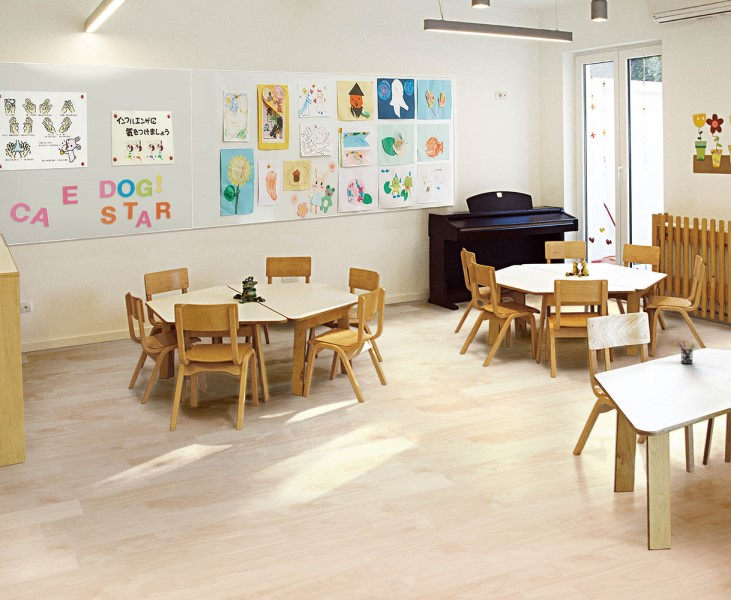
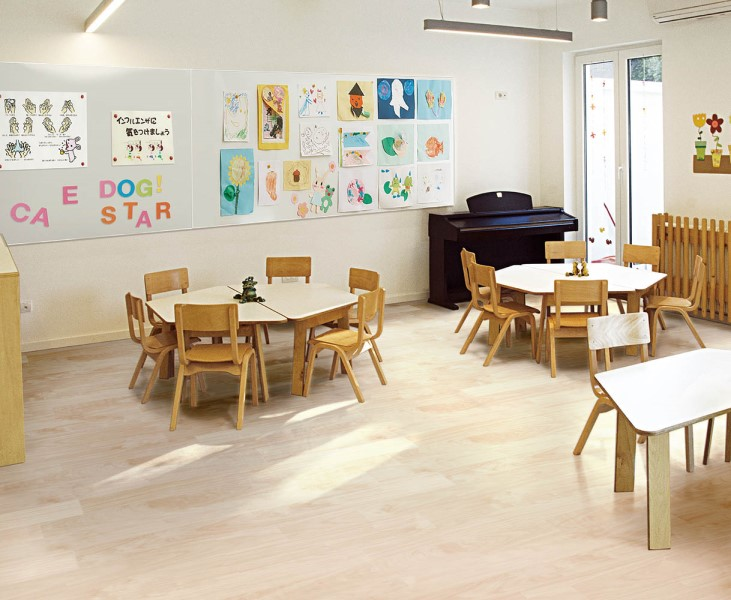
- pen holder [677,340,695,365]
